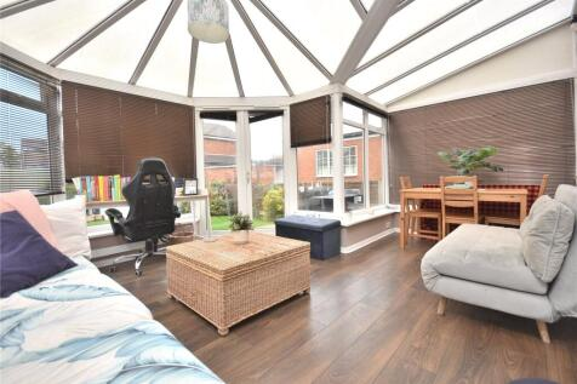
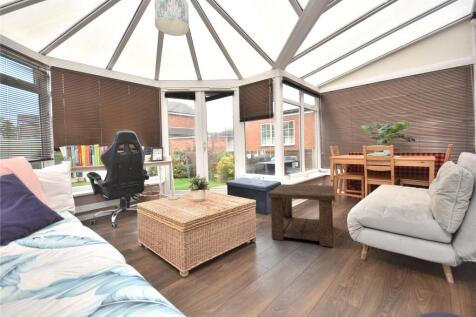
+ side table [267,183,336,248]
